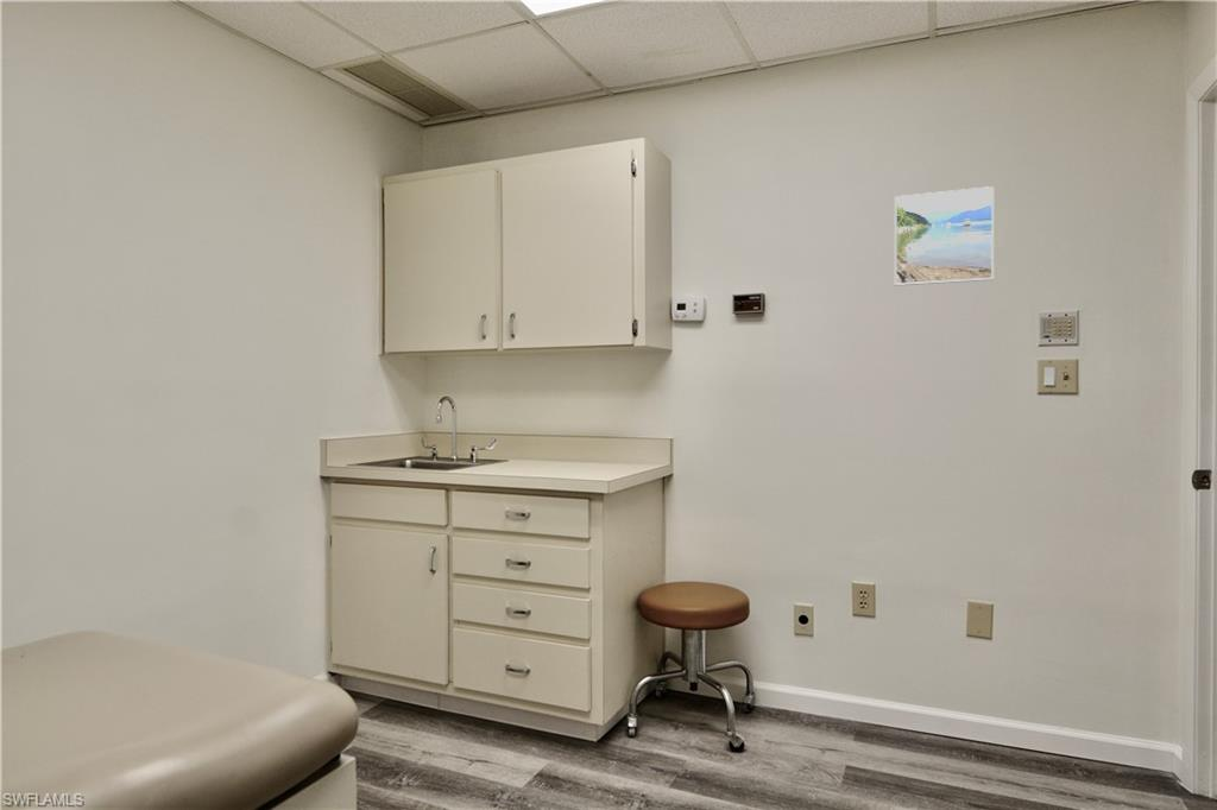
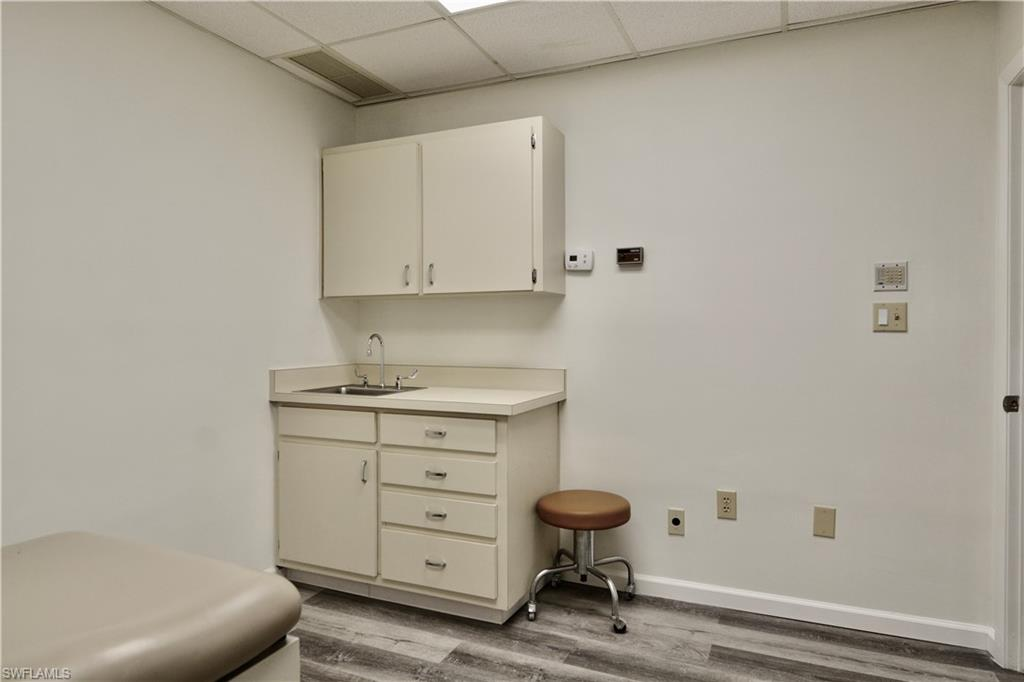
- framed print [894,185,995,286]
